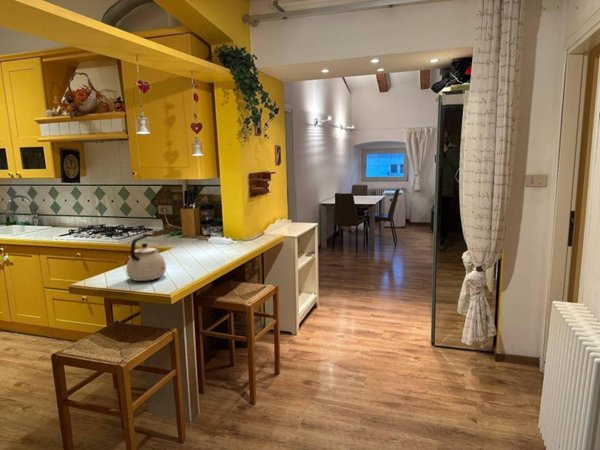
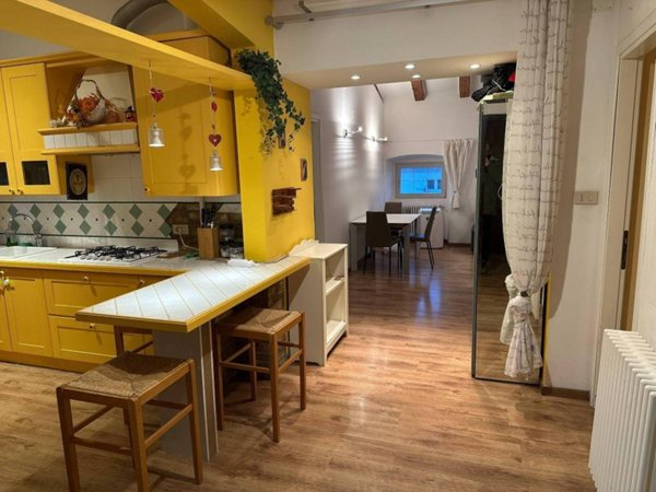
- kettle [125,233,167,282]
